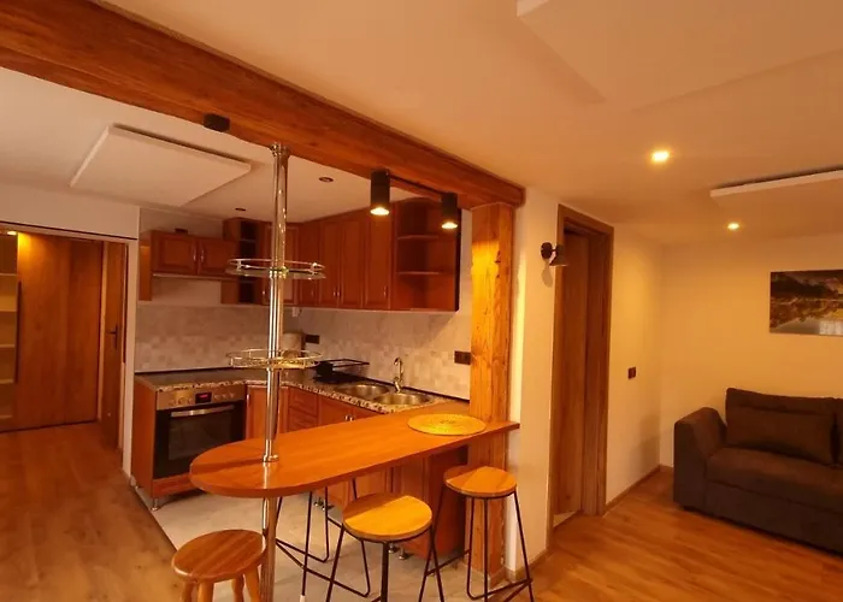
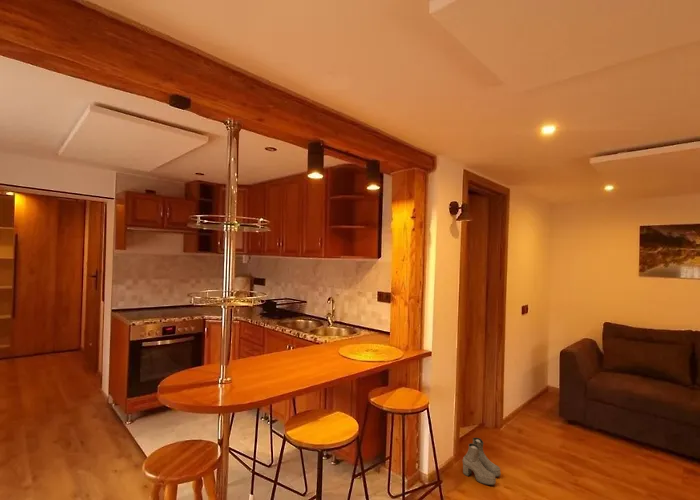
+ boots [462,437,501,486]
